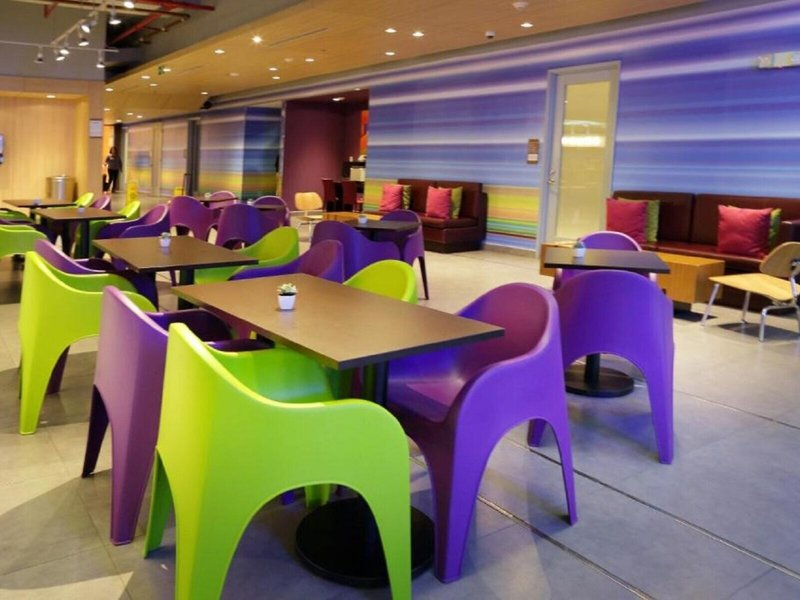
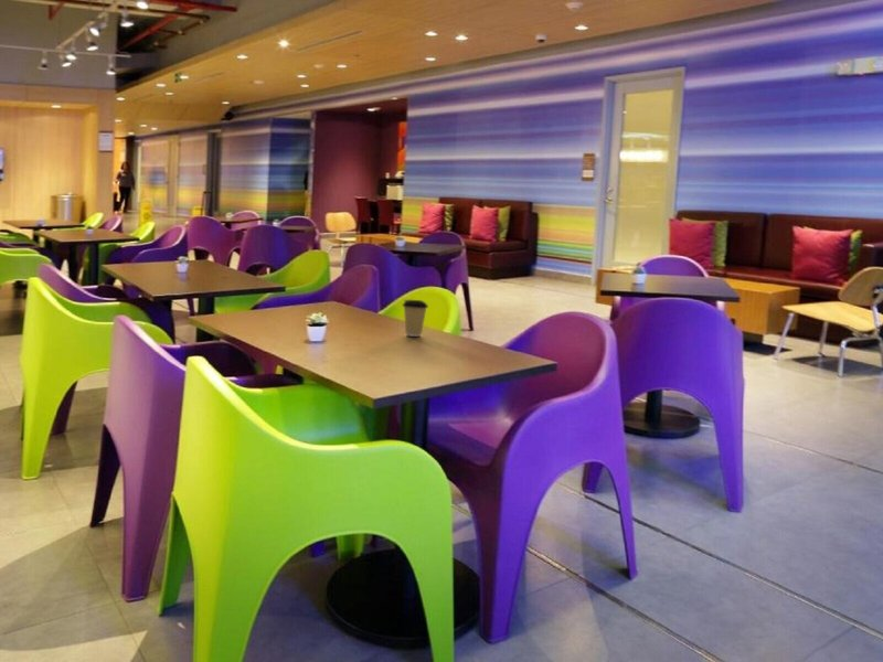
+ coffee cup [402,299,429,338]
